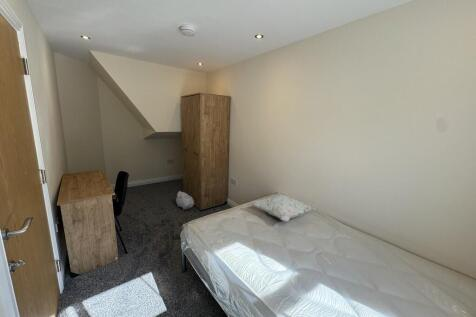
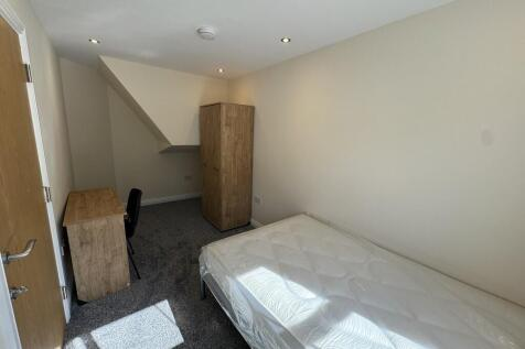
- plush toy [175,190,195,211]
- decorative pillow [249,193,316,222]
